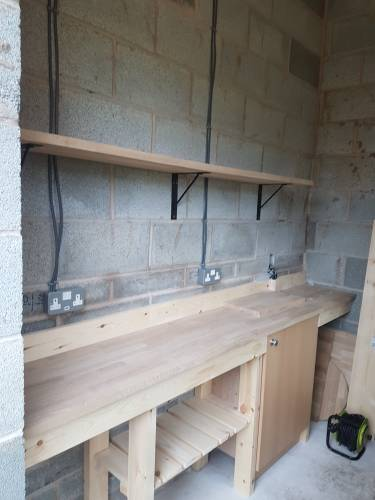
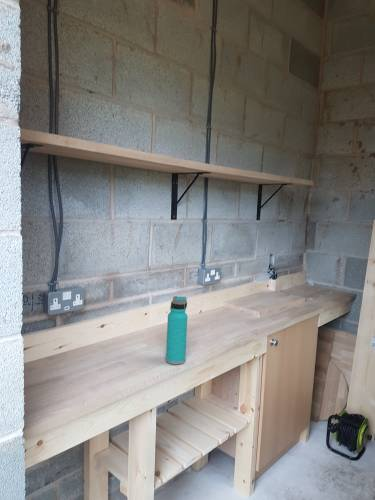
+ water bottle [165,295,188,365]
